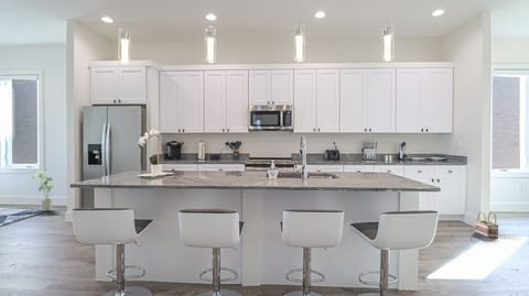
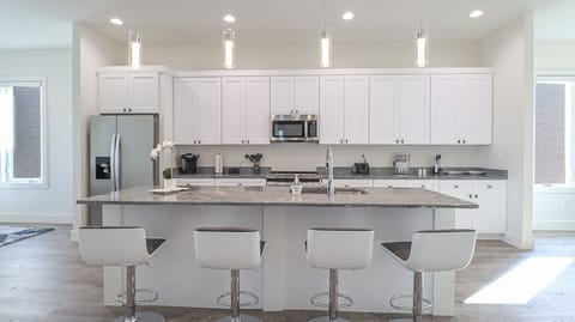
- house plant [32,171,54,212]
- basket [475,211,499,239]
